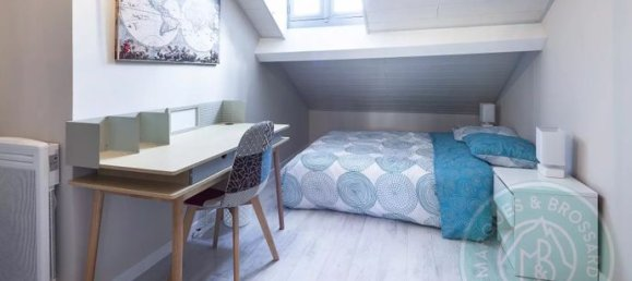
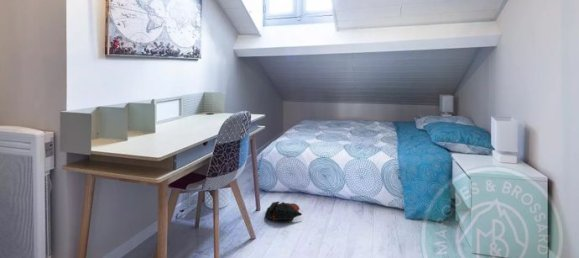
+ bag [264,200,303,221]
